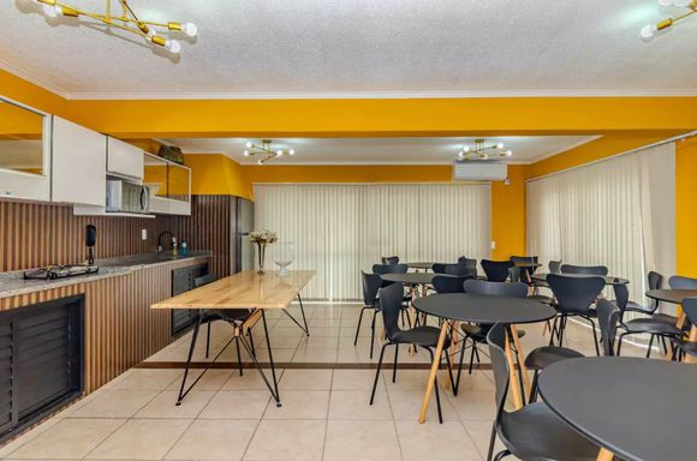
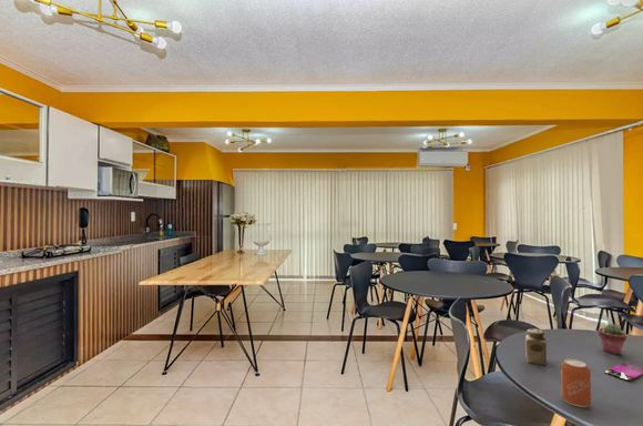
+ can [560,358,592,408]
+ salt shaker [524,327,548,367]
+ smartphone [603,362,643,382]
+ potted succulent [598,323,627,356]
